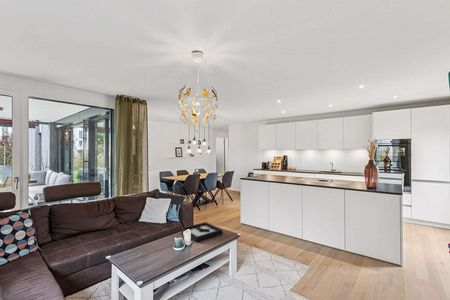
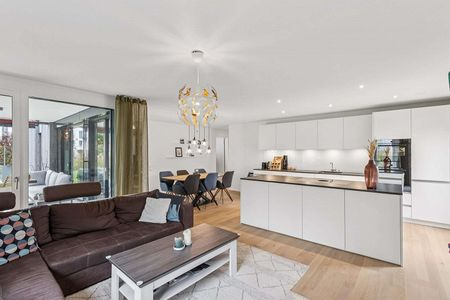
- decorative tray [180,221,223,243]
